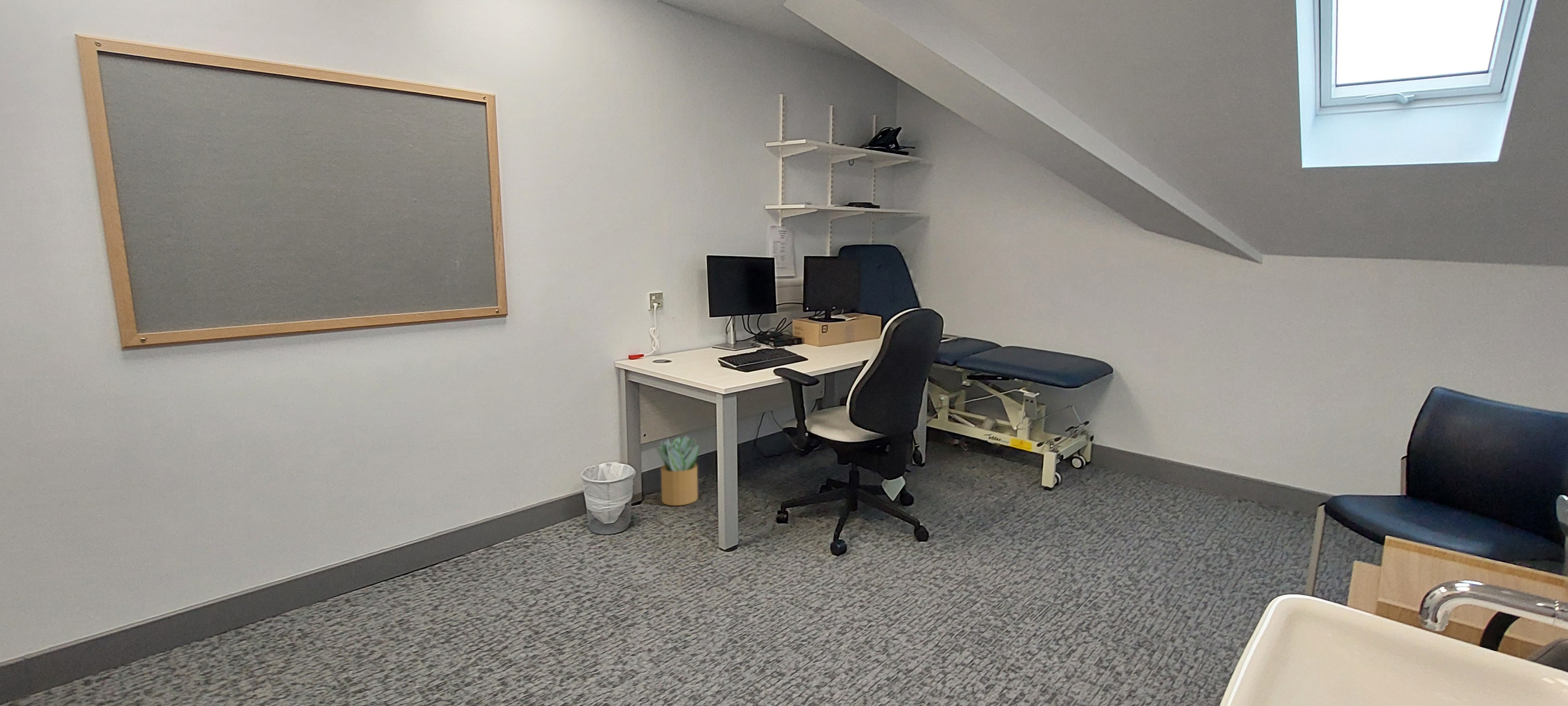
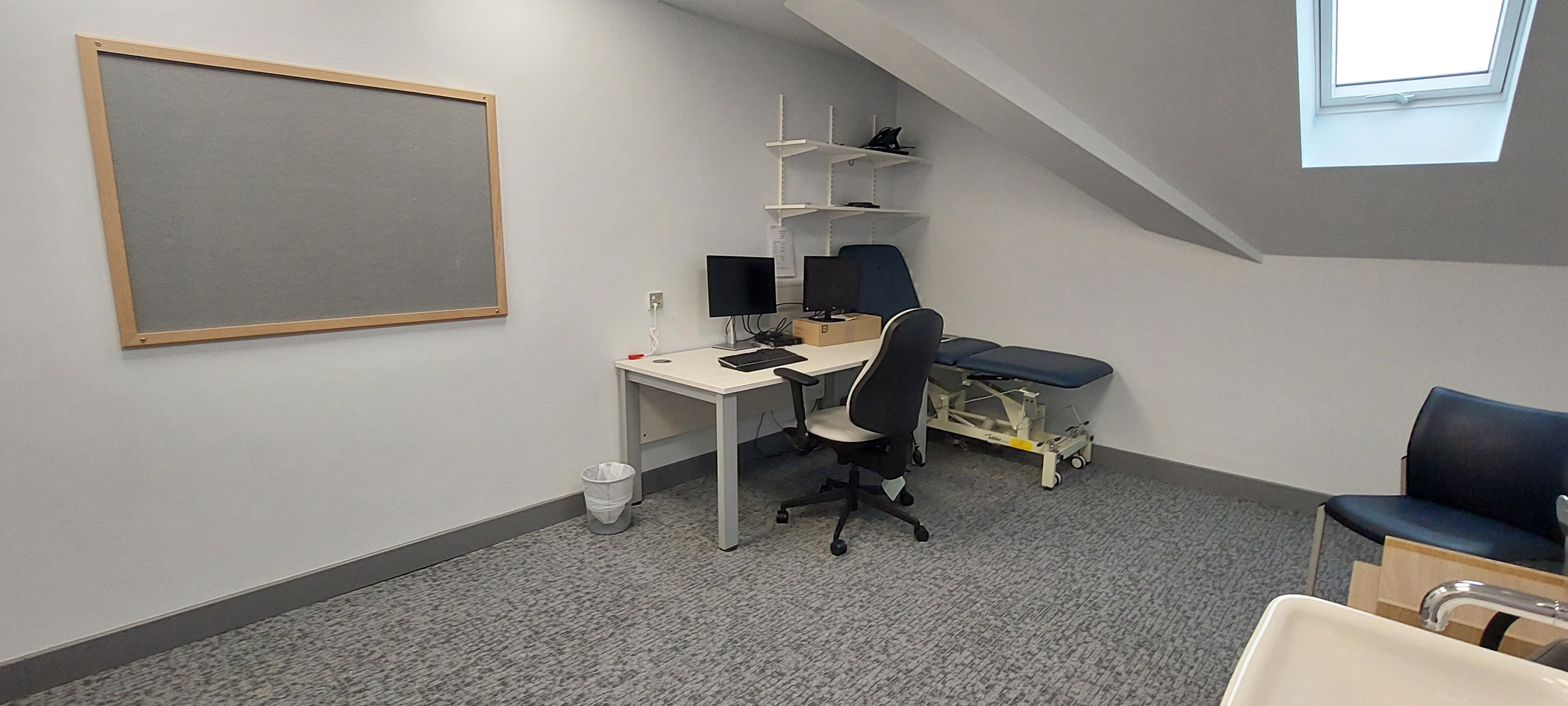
- potted plant [655,435,700,506]
